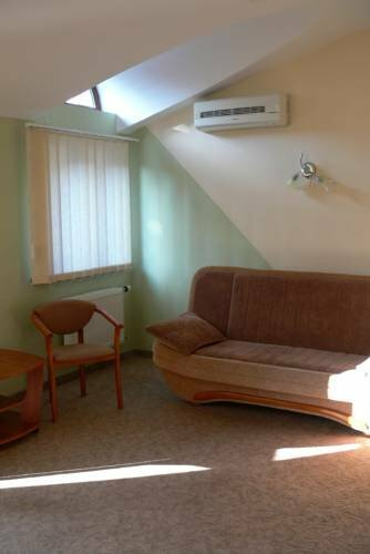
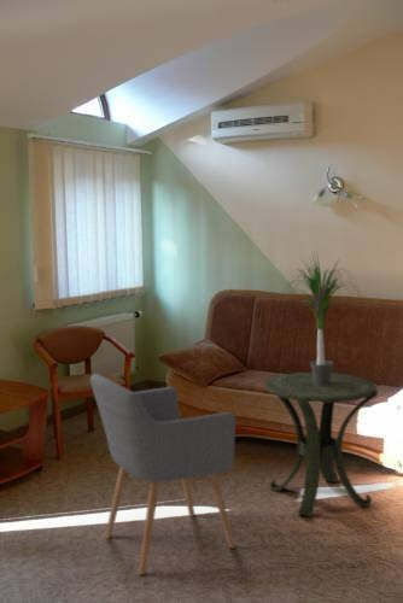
+ side table [264,371,379,517]
+ chair [89,373,236,576]
+ potted plant [276,247,369,385]
